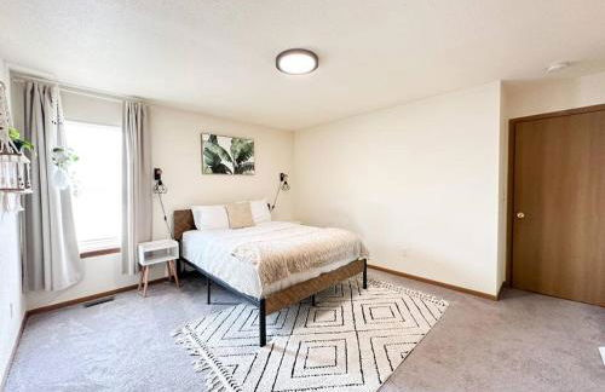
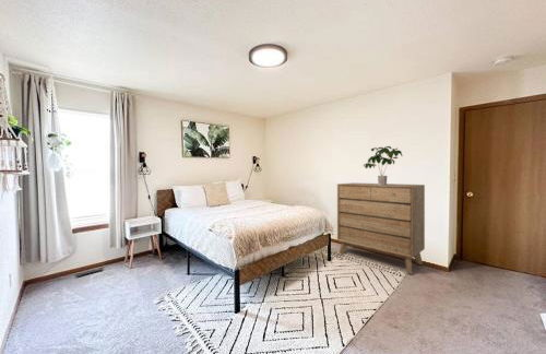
+ dresser [336,181,426,275]
+ potted plant [363,145,403,186]
